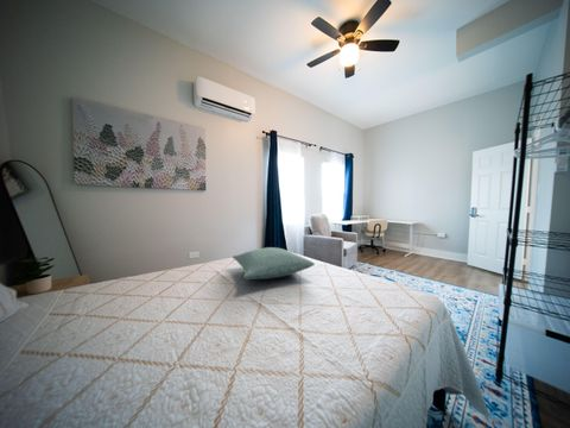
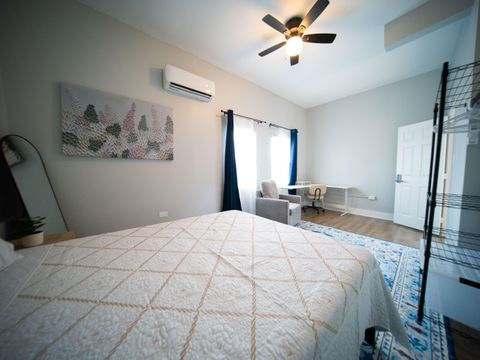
- pillow [232,246,316,281]
